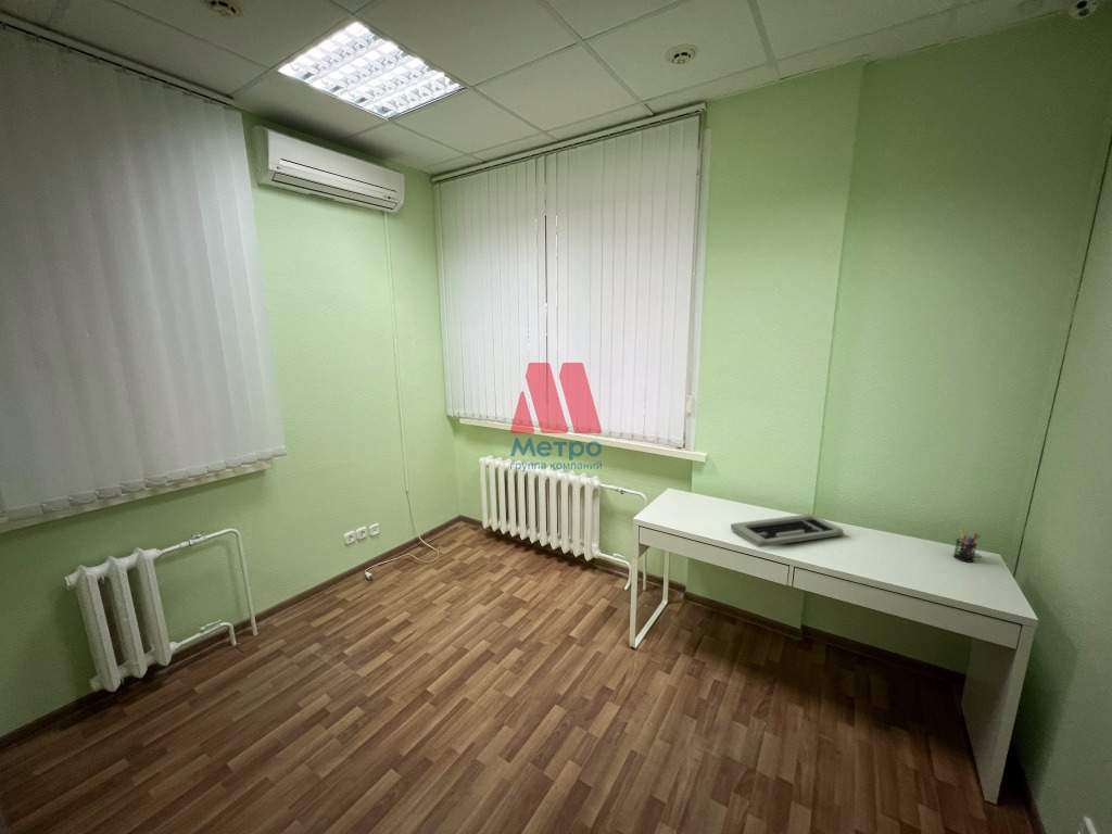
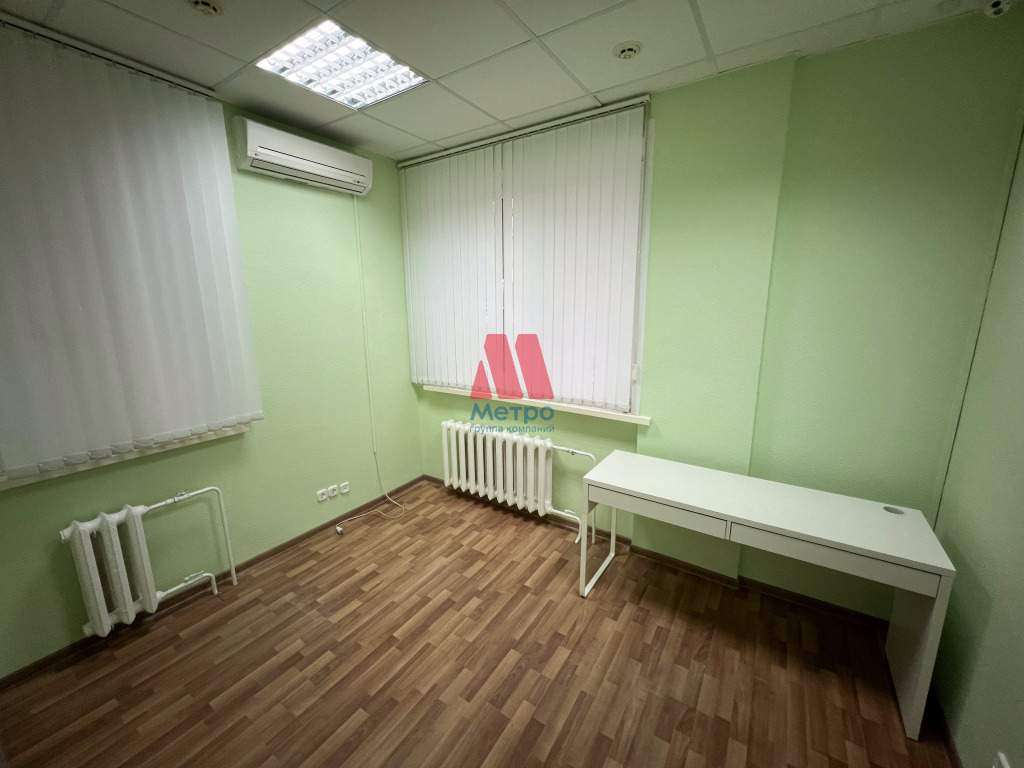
- pen holder [952,528,982,564]
- computer keyboard [730,513,845,548]
